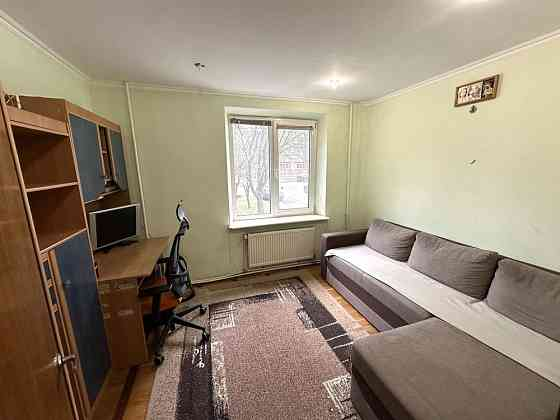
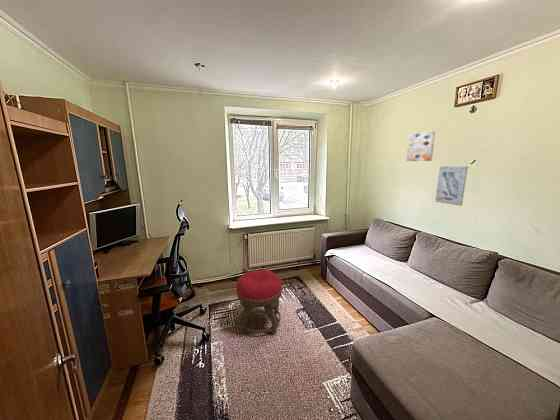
+ wall art [405,130,436,162]
+ stool [236,268,283,335]
+ wall art [434,165,469,207]
